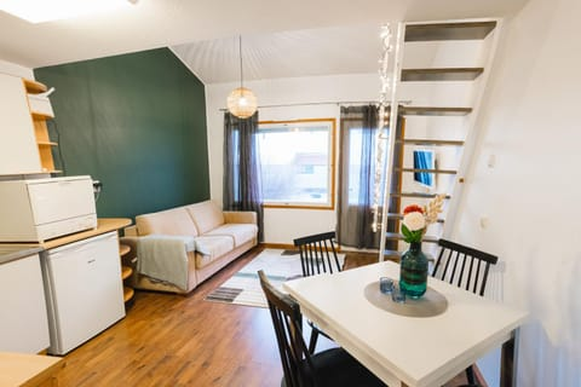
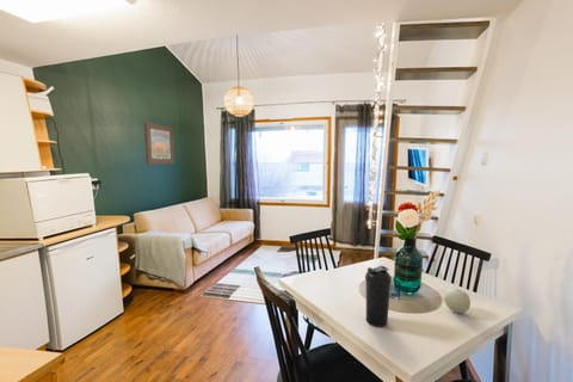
+ wall art [143,122,175,165]
+ fruit [443,288,472,314]
+ water bottle [364,265,393,328]
